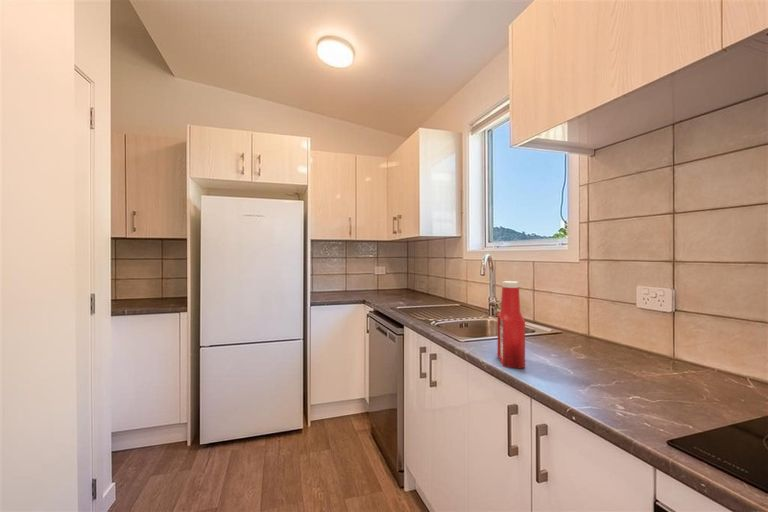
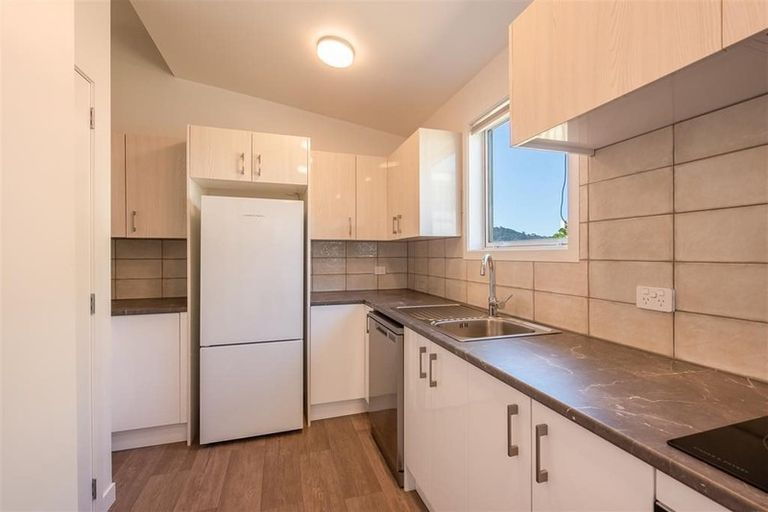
- soap bottle [497,280,526,370]
